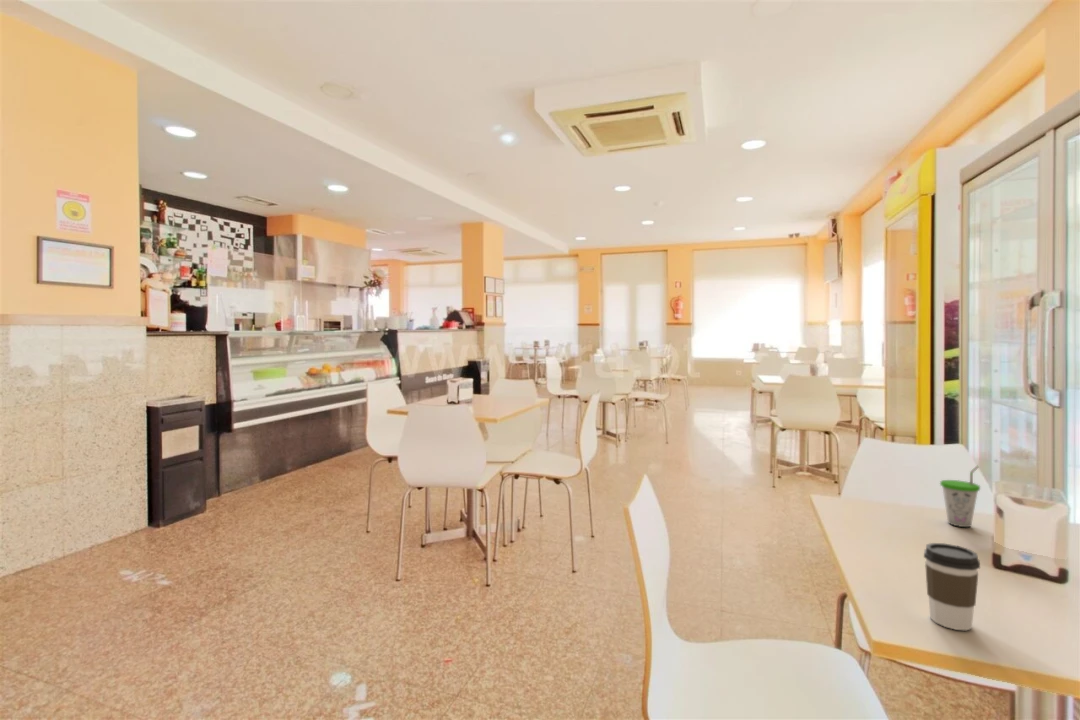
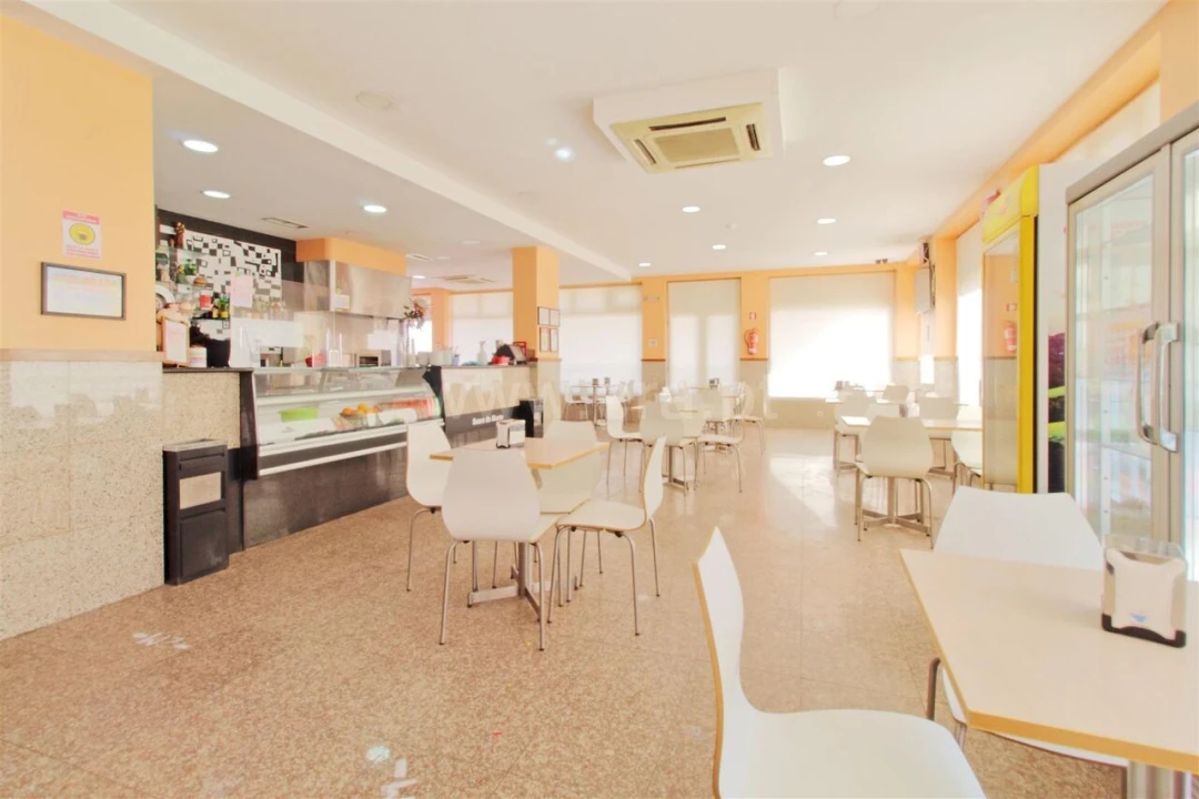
- coffee cup [923,542,981,631]
- cup [939,465,981,528]
